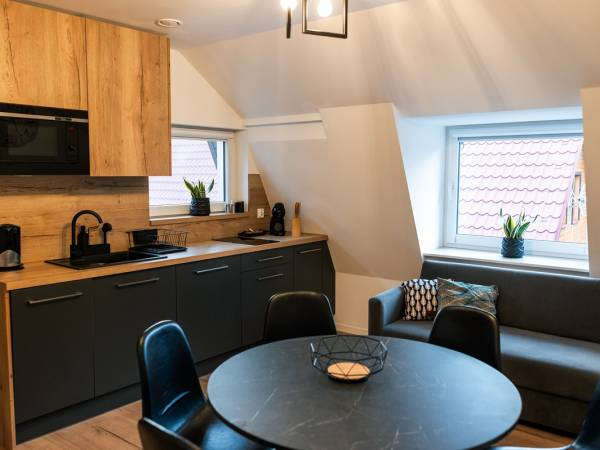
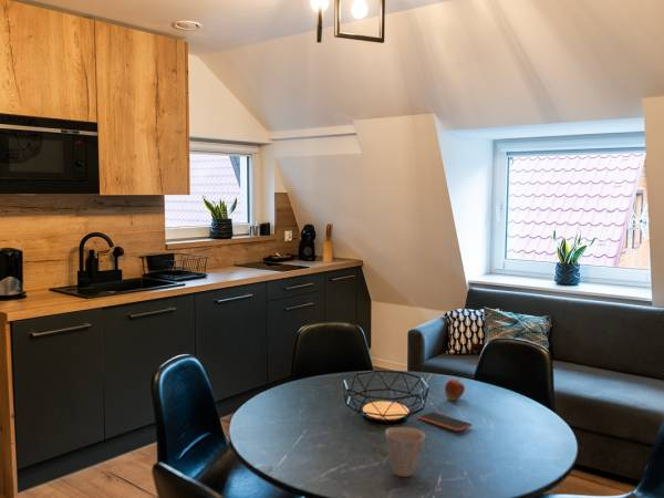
+ smartphone [417,412,474,432]
+ cup [384,426,426,478]
+ fruit [444,376,466,402]
